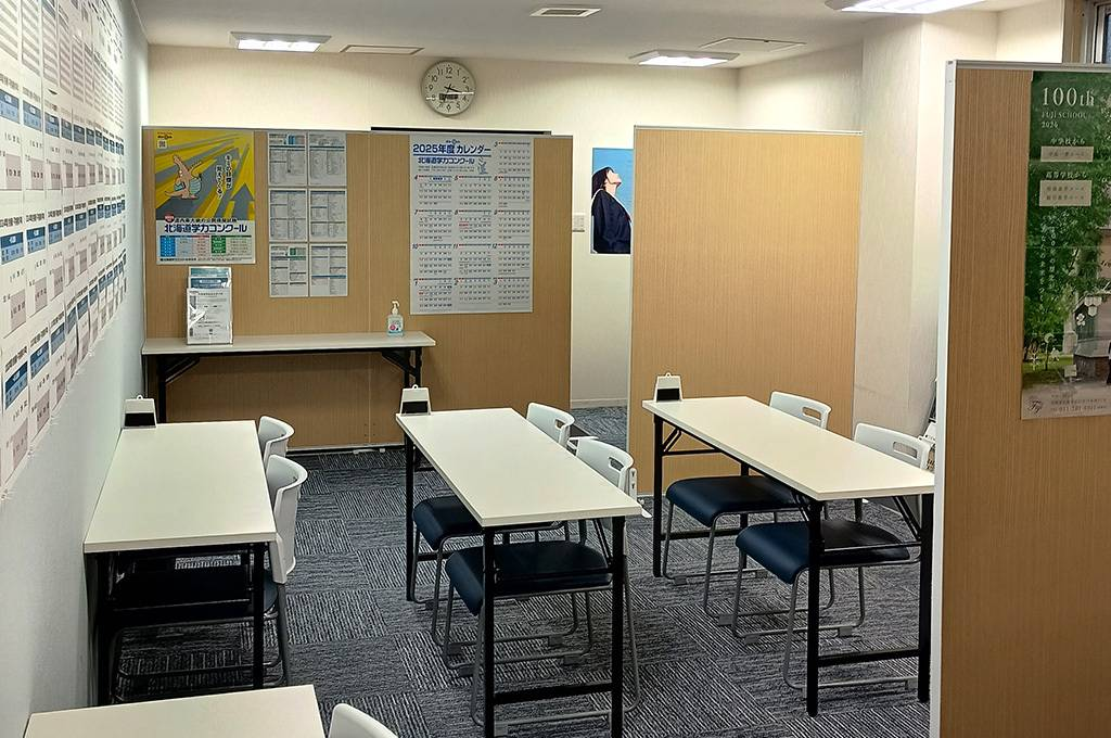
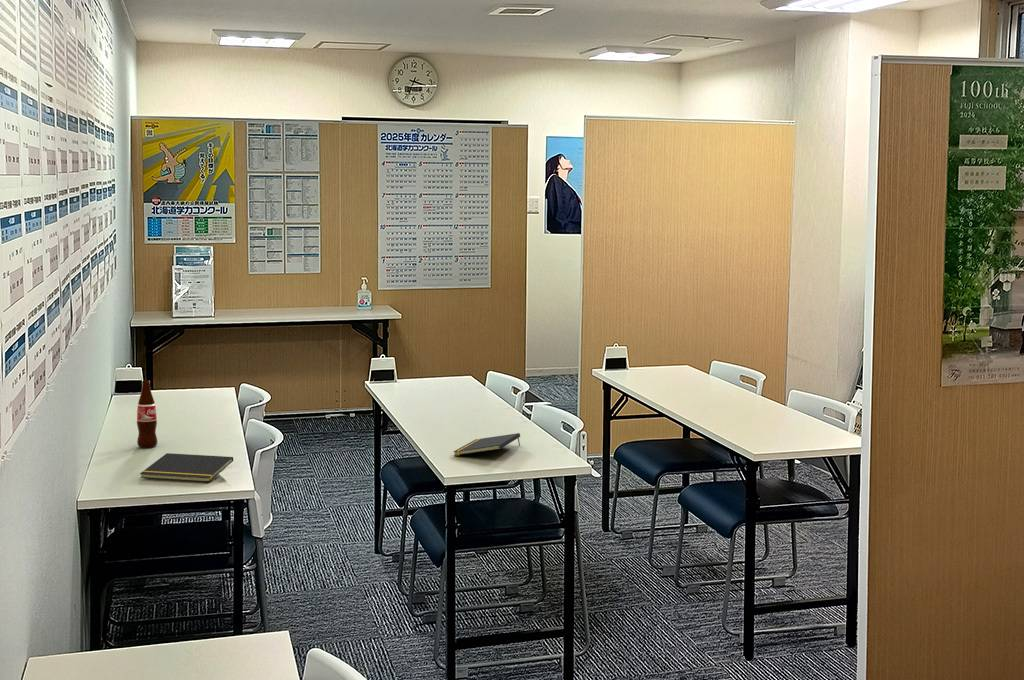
+ notepad [139,452,234,483]
+ notepad [453,432,521,457]
+ bottle [136,379,158,449]
